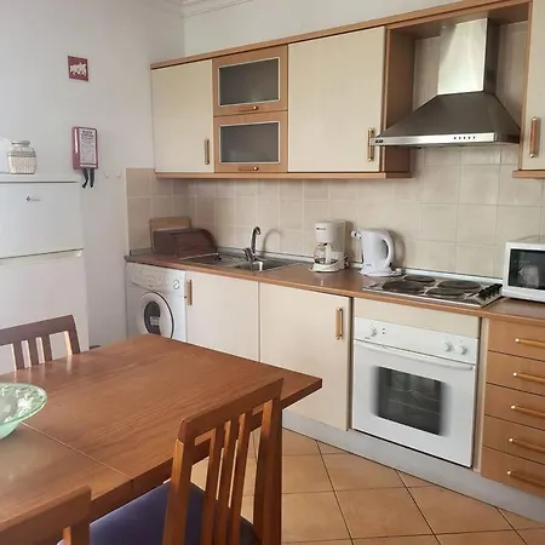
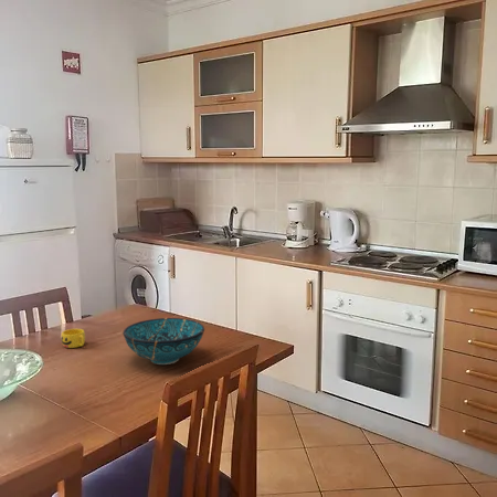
+ decorative bowl [121,317,205,366]
+ cup [60,328,86,349]
